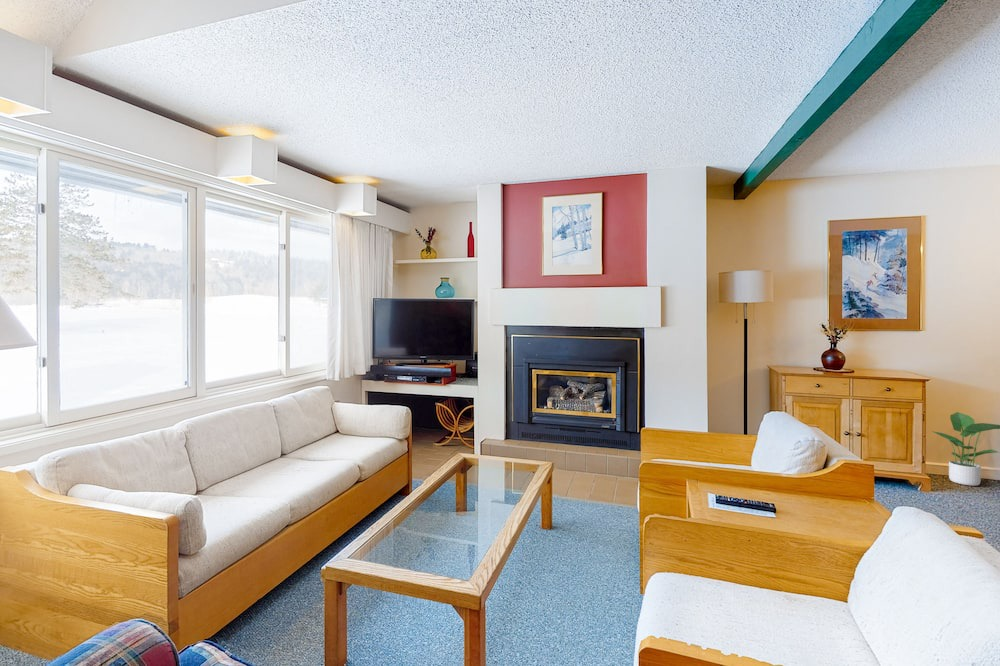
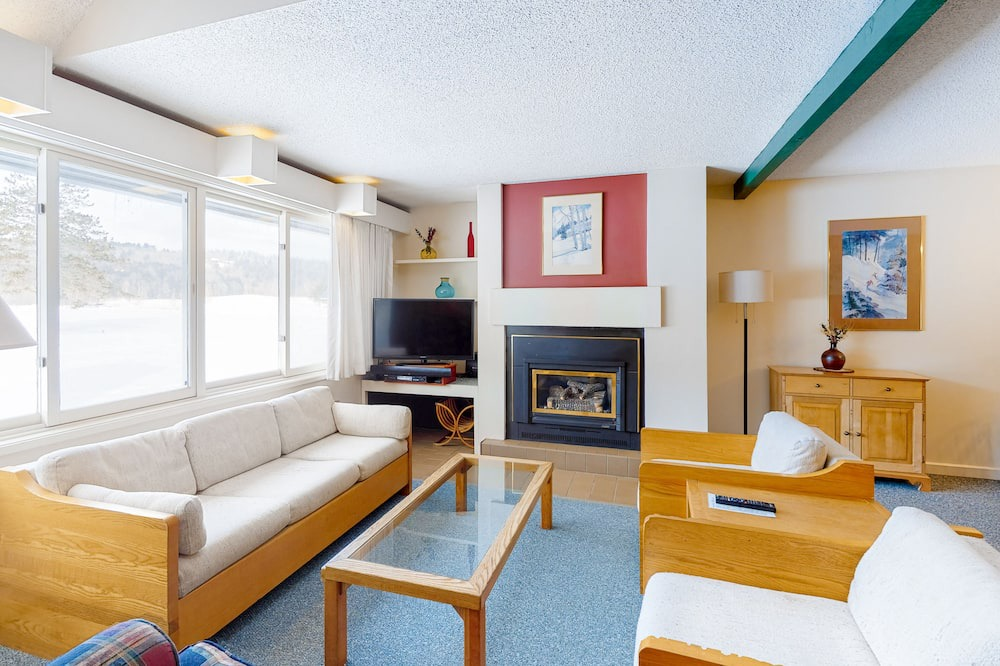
- potted plant [931,411,1000,487]
